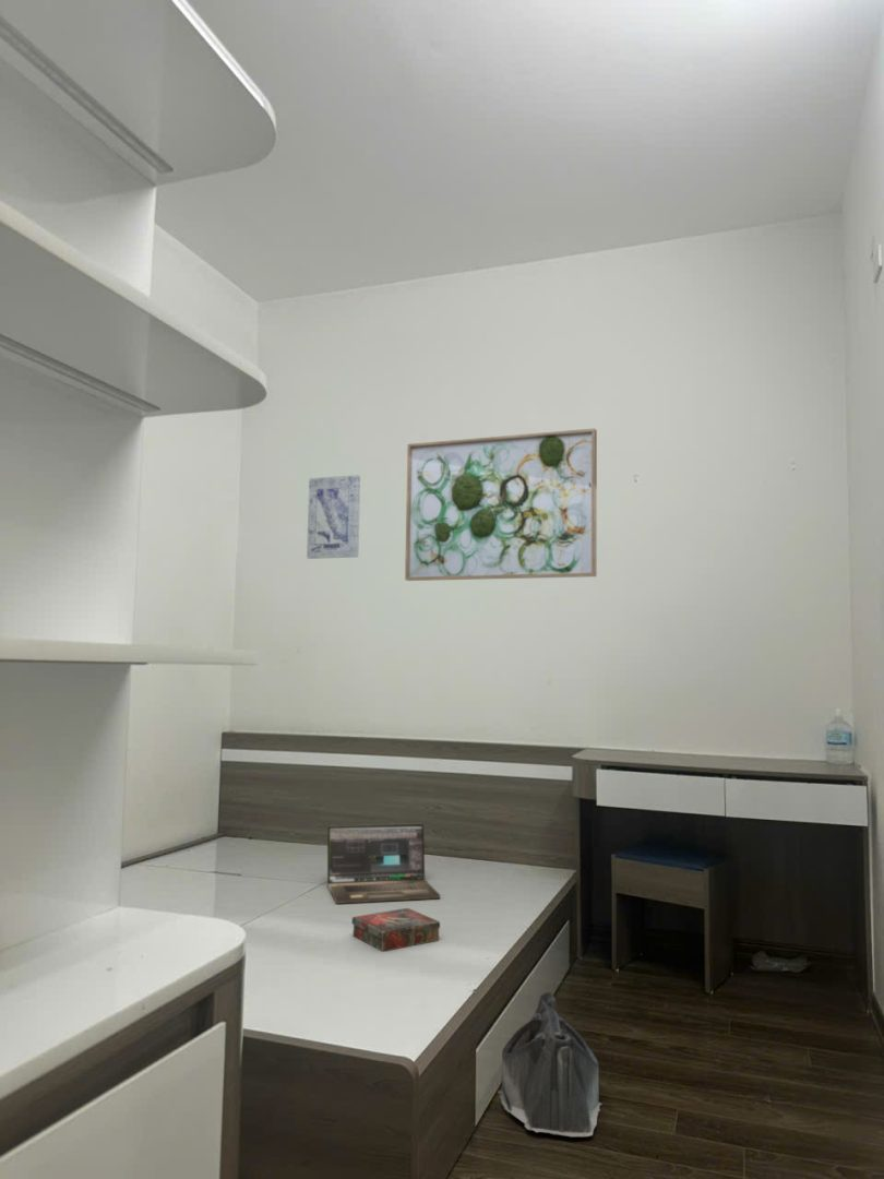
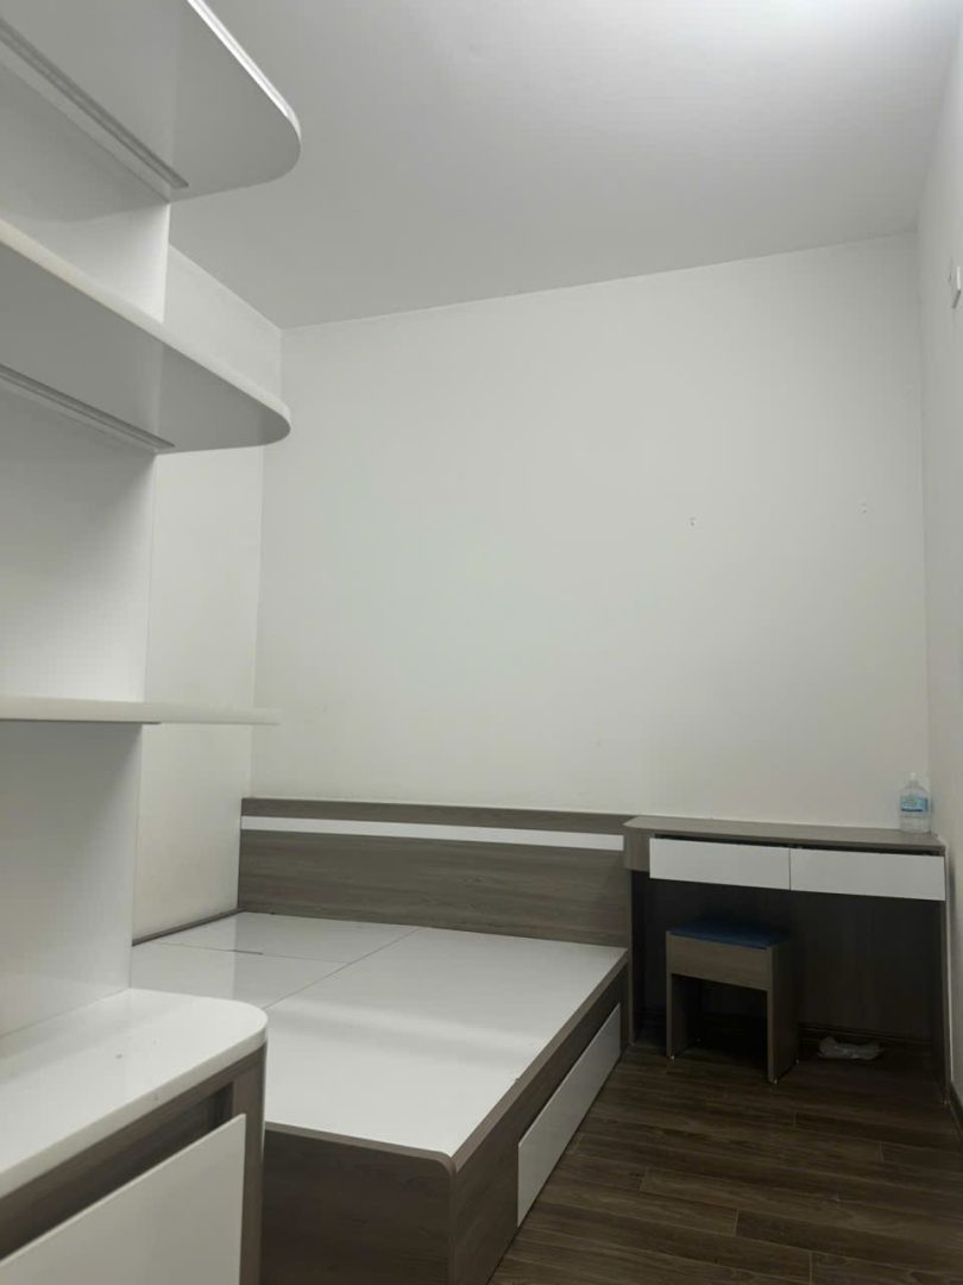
- wall art [404,428,598,582]
- book [351,907,441,953]
- laptop [326,822,441,905]
- saddlebag [497,991,604,1138]
- wall art [306,474,361,560]
